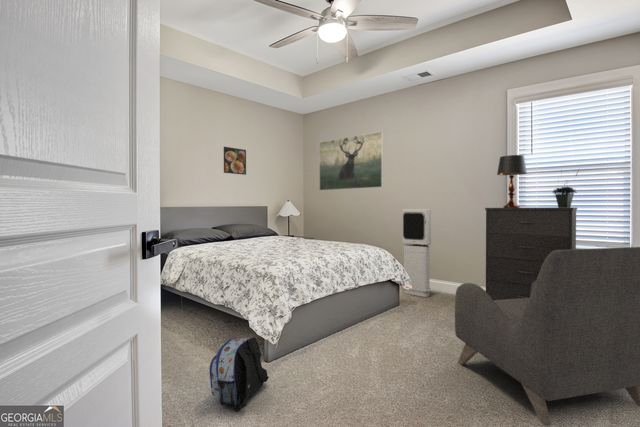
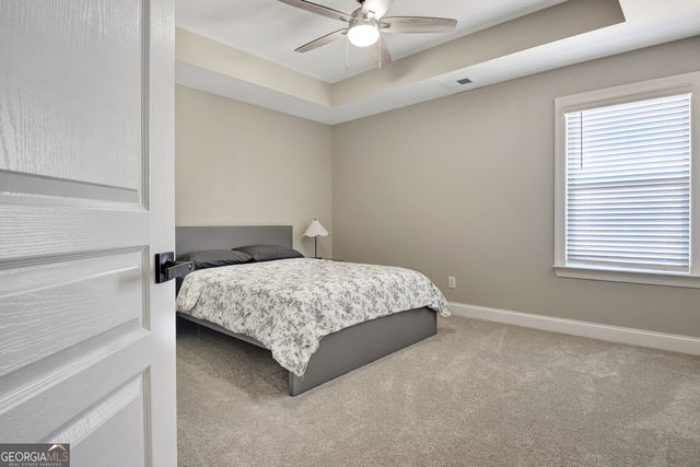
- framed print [318,130,384,191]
- armchair [454,246,640,427]
- dresser [484,207,578,300]
- potted plant [552,167,581,208]
- backpack [208,337,270,413]
- table lamp [496,154,528,208]
- air purifier [401,208,432,298]
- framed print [223,146,247,176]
